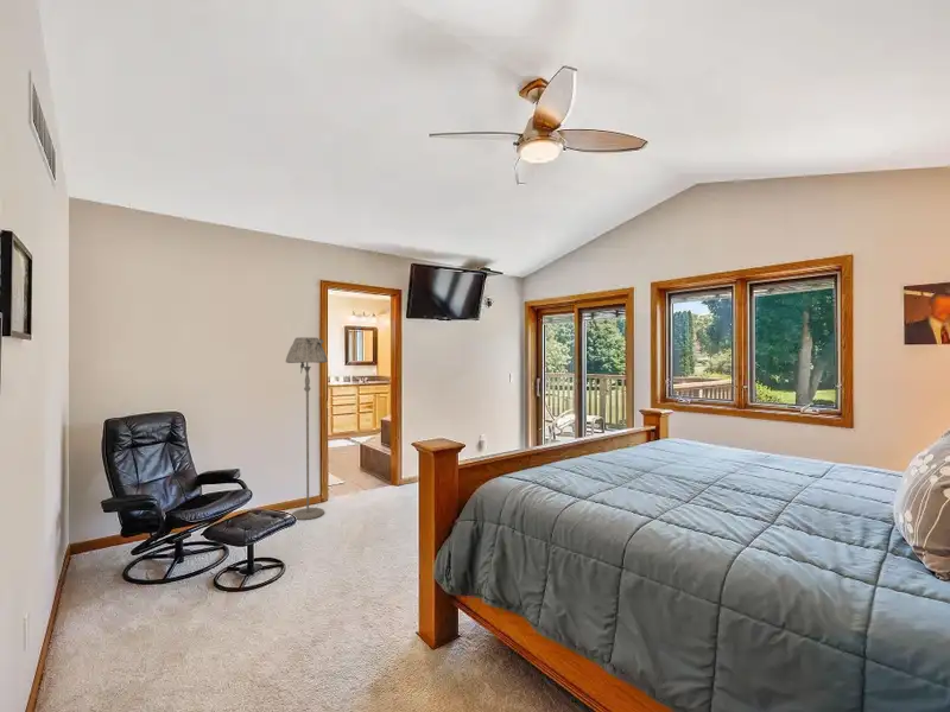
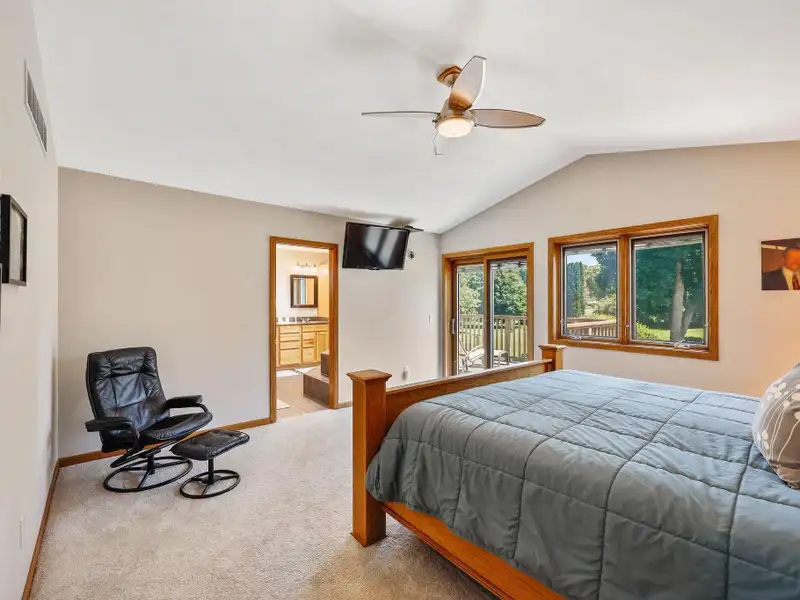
- floor lamp [285,336,329,521]
